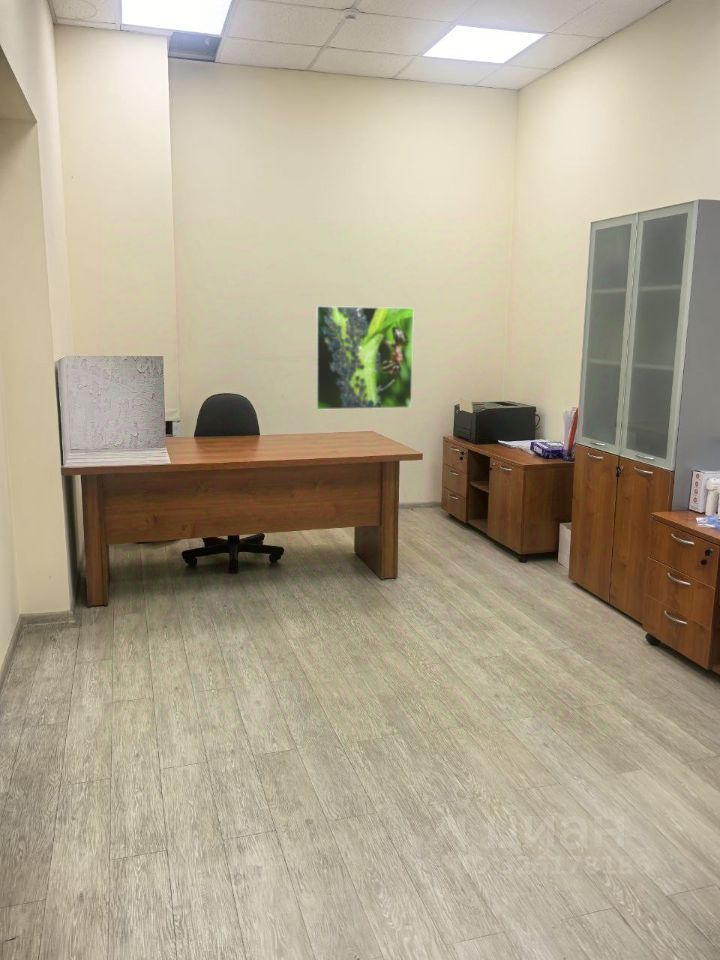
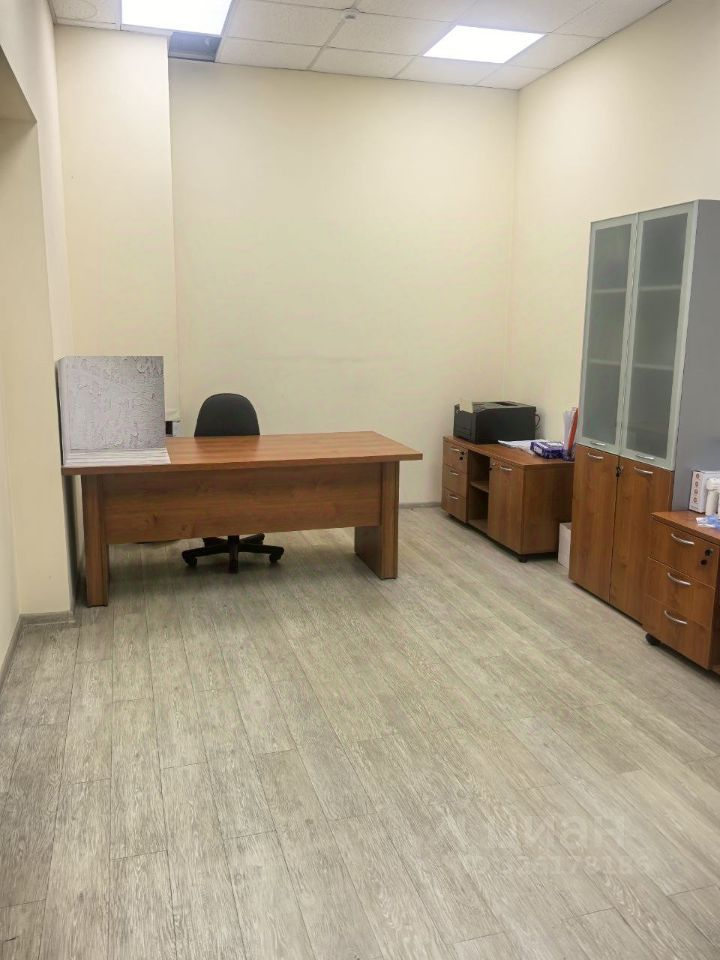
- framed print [315,305,415,411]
